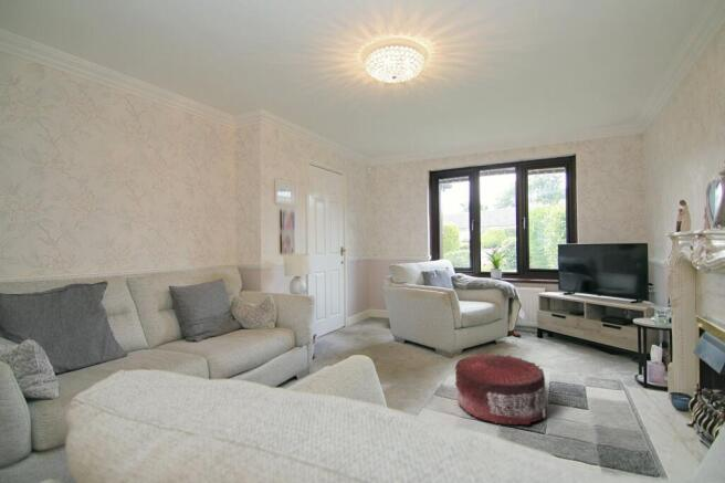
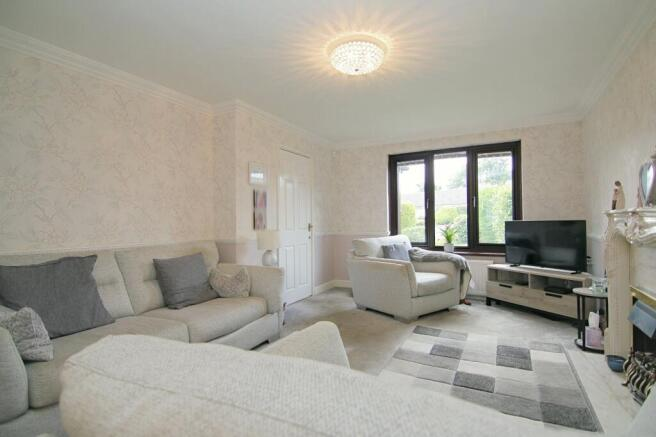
- pouf [454,353,548,426]
